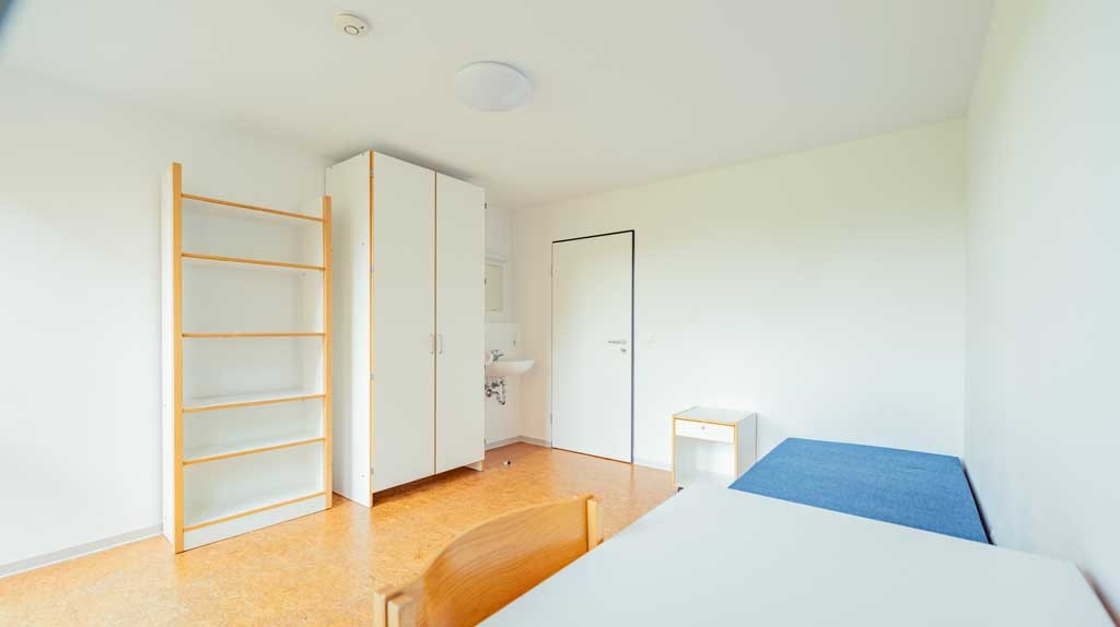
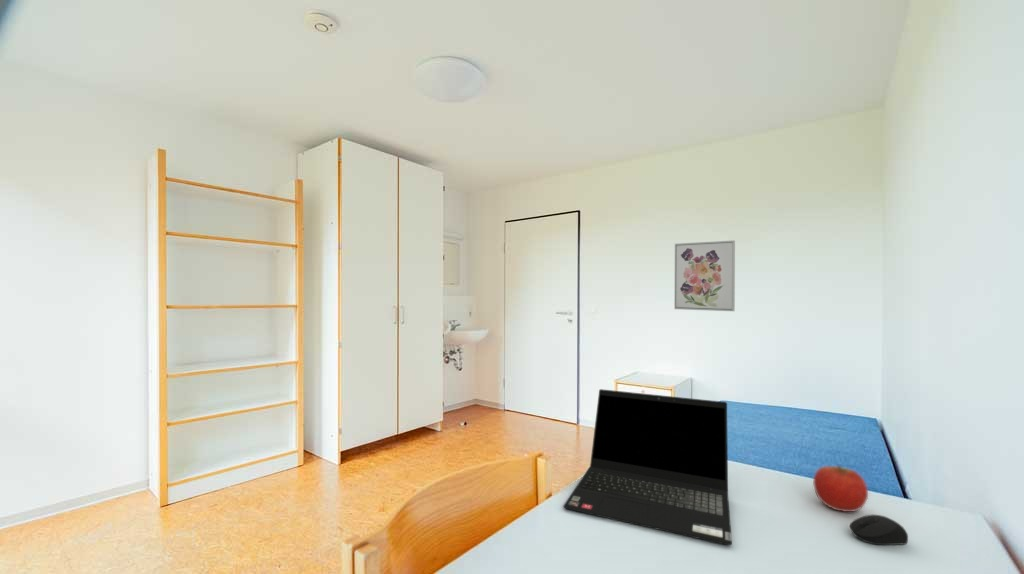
+ apple [812,464,869,513]
+ laptop computer [562,388,733,546]
+ computer mouse [849,514,909,546]
+ wall art [673,239,736,312]
